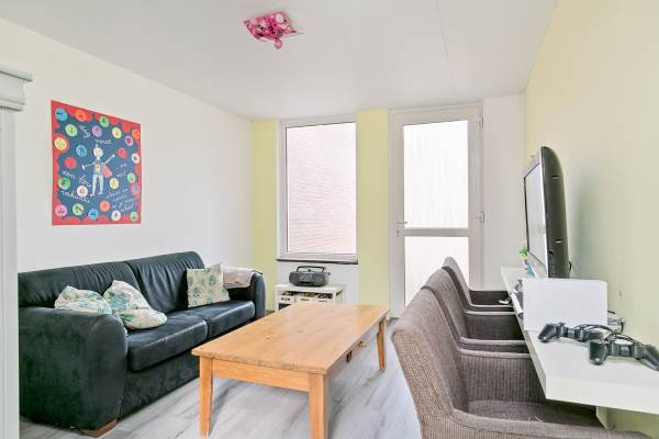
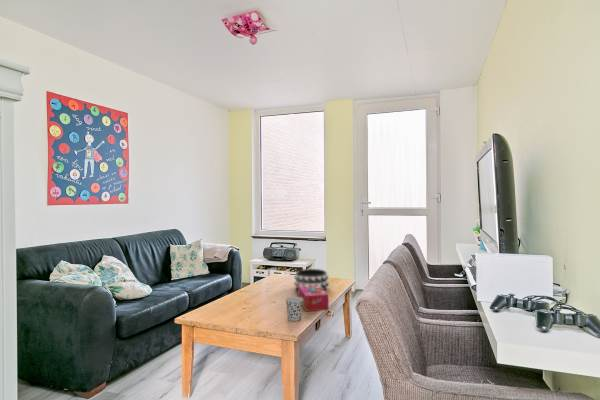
+ decorative bowl [293,268,330,291]
+ tissue box [297,285,330,312]
+ cup [285,296,303,322]
